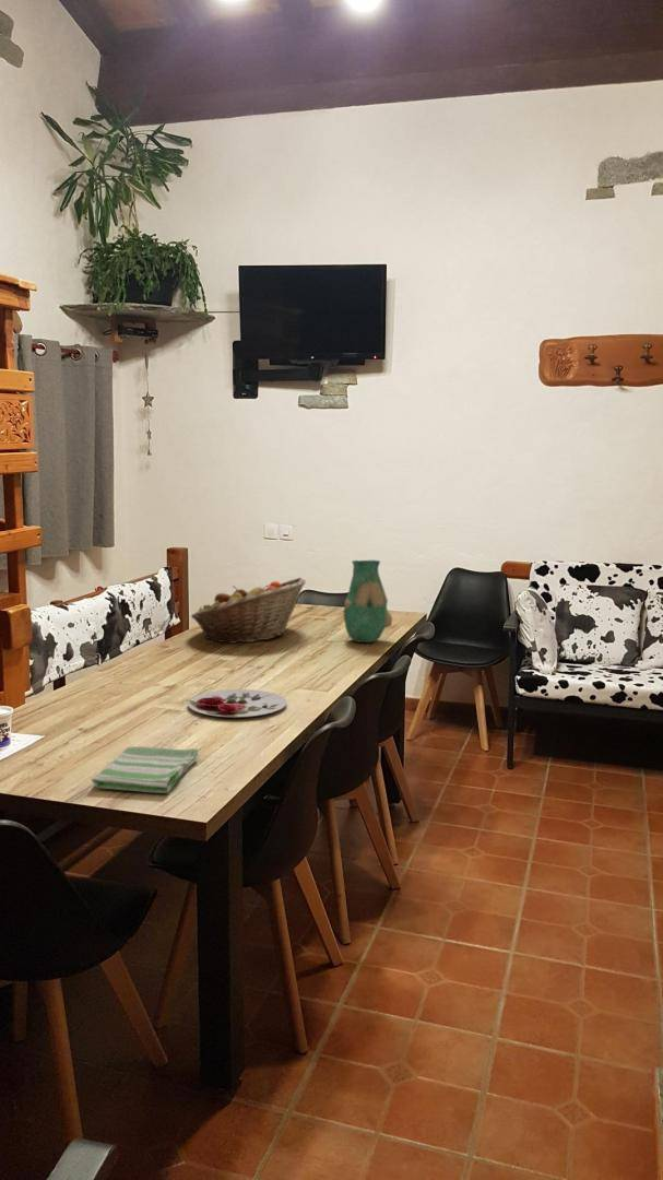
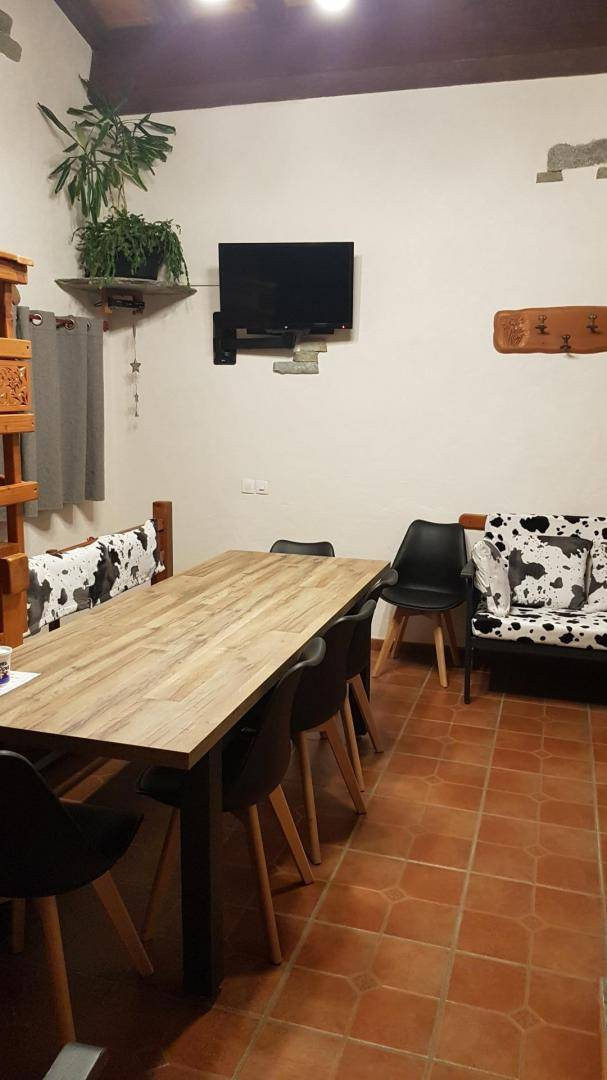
- dish towel [91,745,200,794]
- plate [187,688,287,719]
- fruit basket [190,577,307,645]
- vase [343,559,393,644]
